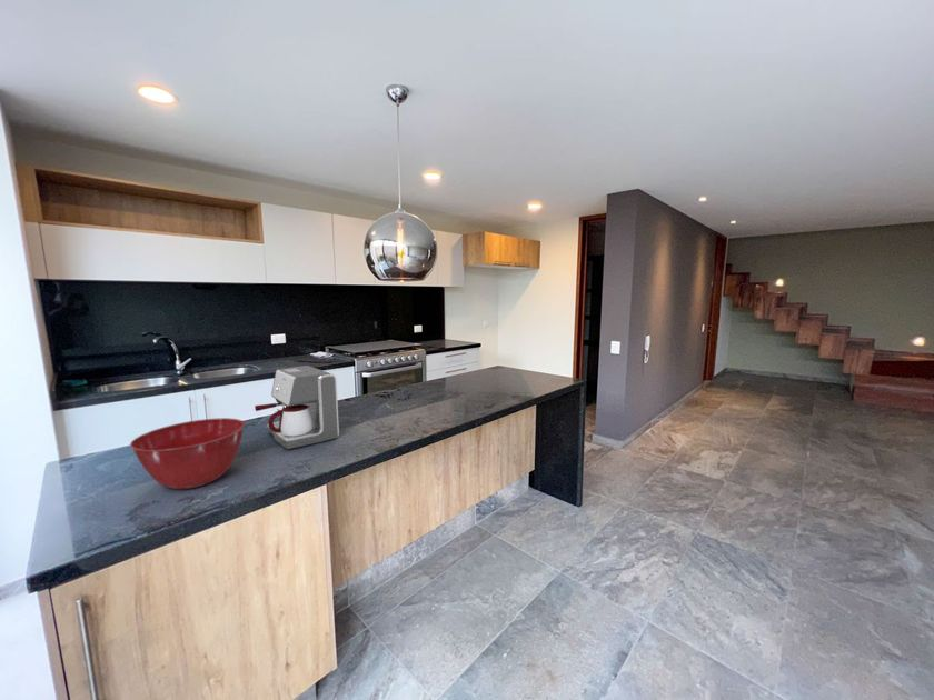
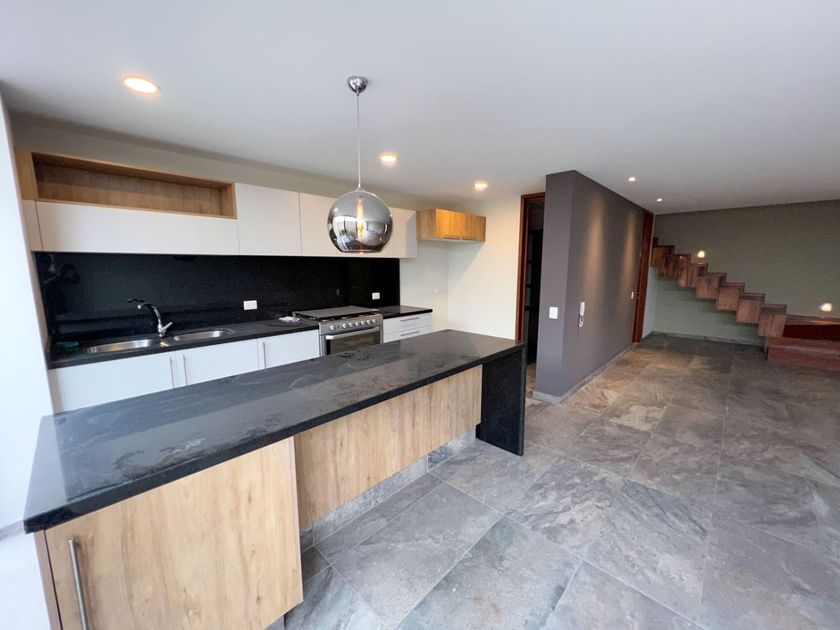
- coffee maker [254,364,340,450]
- mixing bowl [129,417,246,490]
